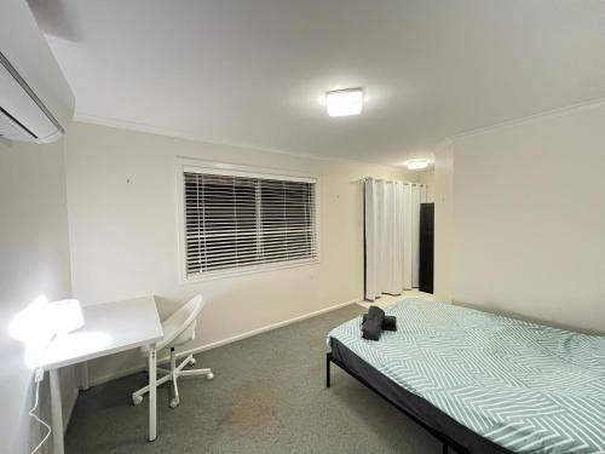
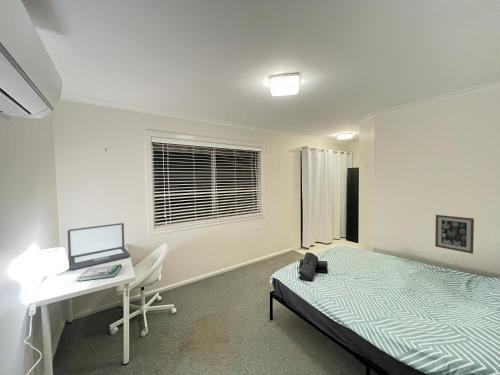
+ wall art [434,214,475,255]
+ laptop [67,222,131,271]
+ book [77,263,123,282]
